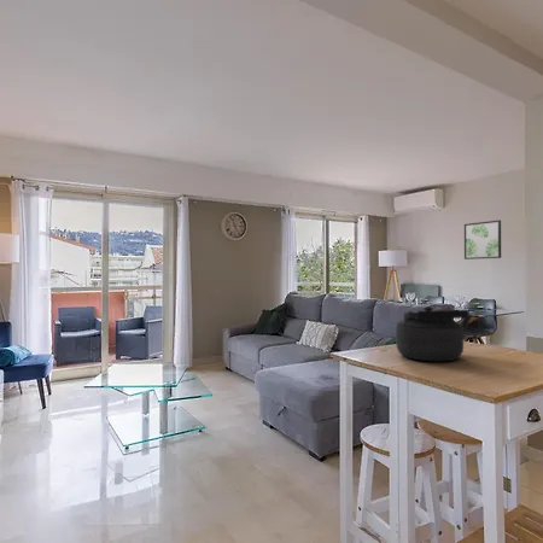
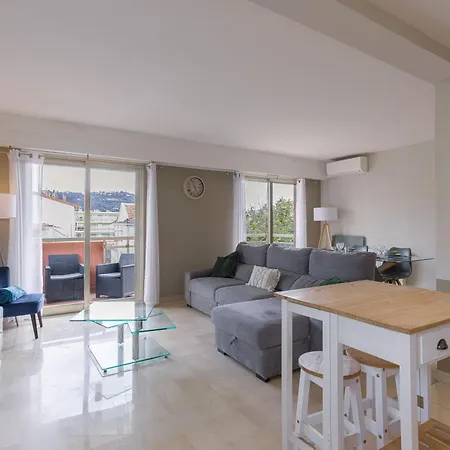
- kettle [395,305,474,362]
- wall art [463,220,502,261]
